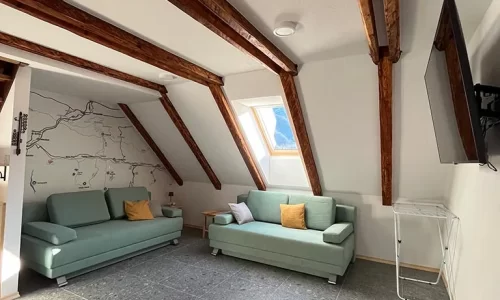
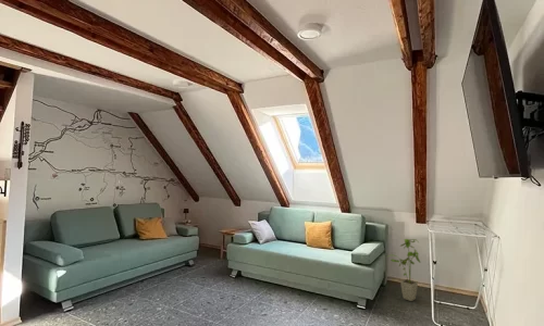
+ house plant [387,238,422,302]
